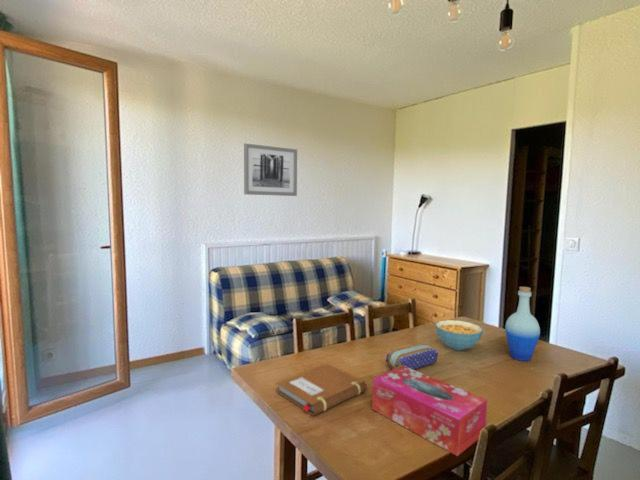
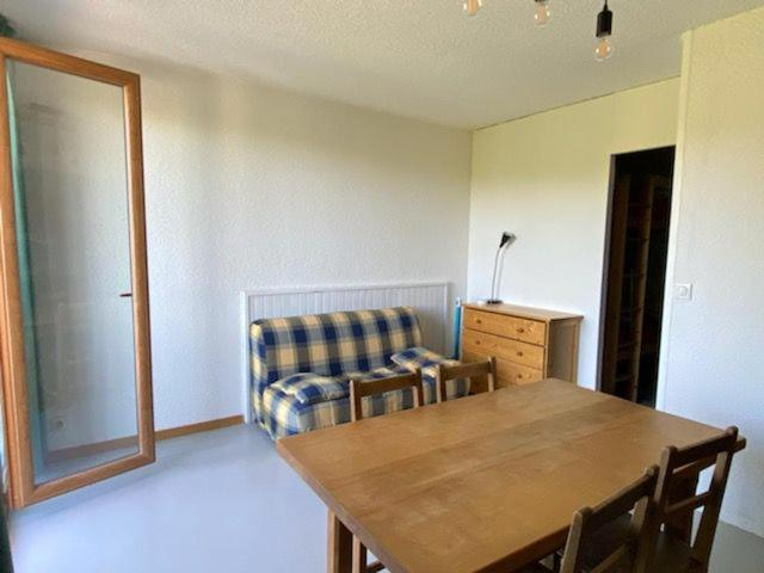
- bottle [504,286,541,362]
- pencil case [385,343,439,370]
- cereal bowl [434,319,484,351]
- wall art [243,142,298,197]
- tissue box [371,365,488,457]
- notebook [275,363,368,416]
